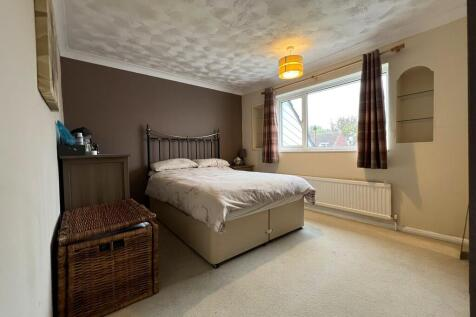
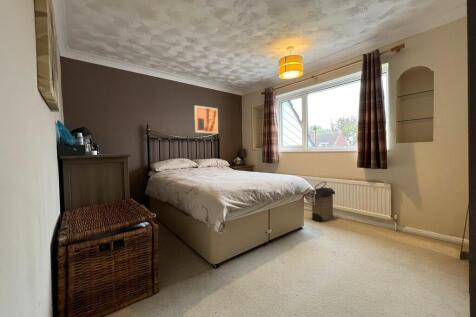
+ wall art [193,105,219,135]
+ laundry hamper [311,181,336,223]
